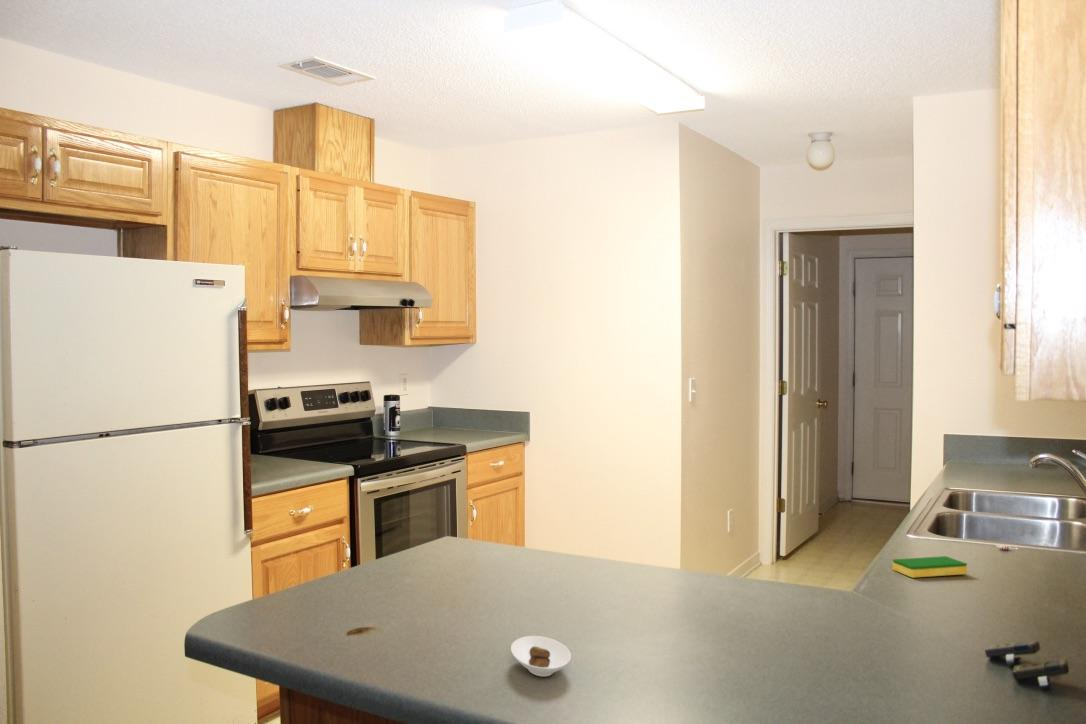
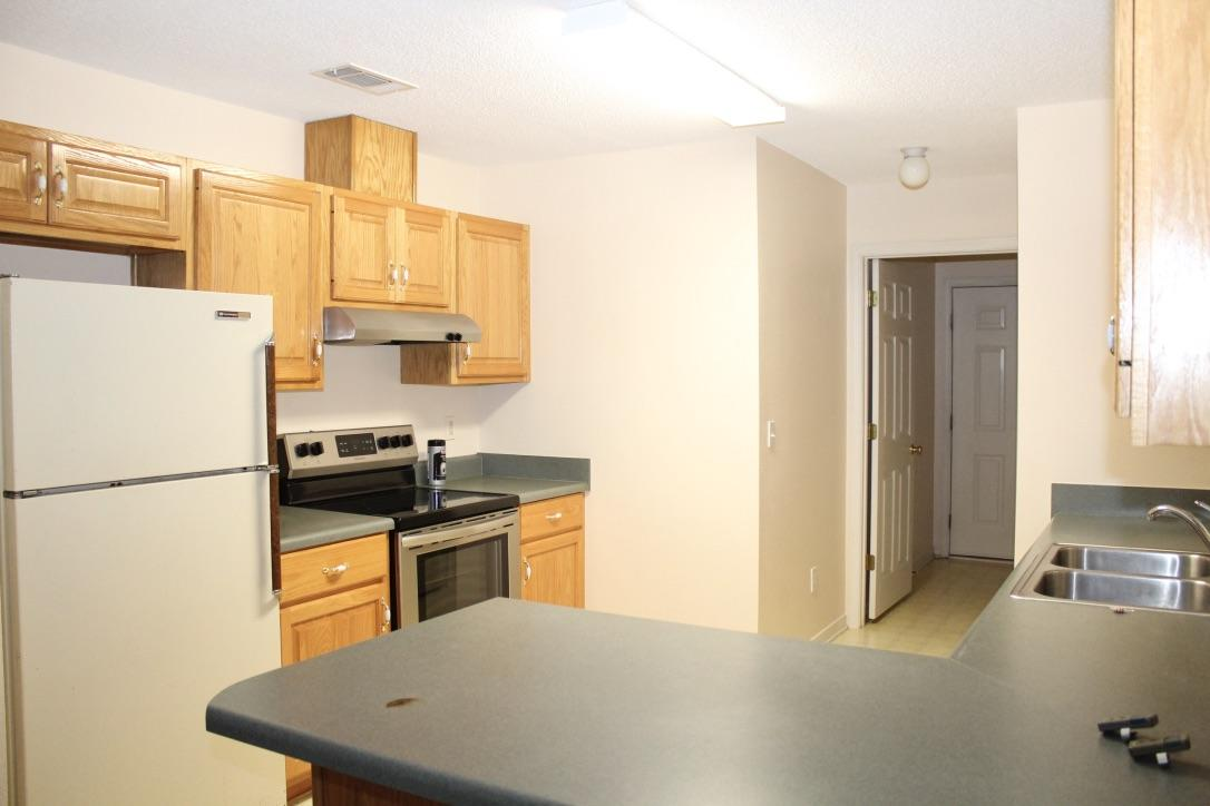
- saucer [510,635,572,678]
- dish sponge [892,555,968,579]
